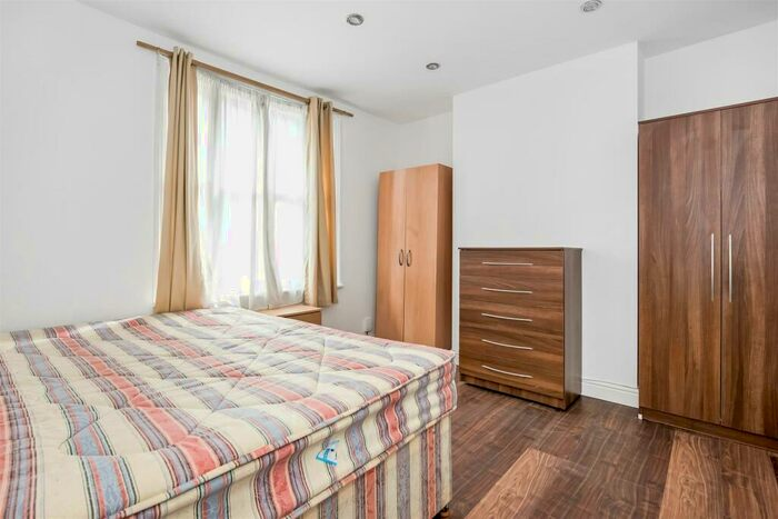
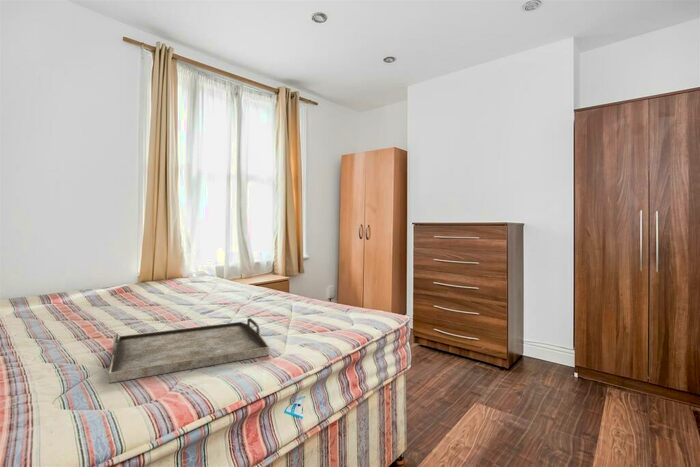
+ serving tray [108,317,270,384]
